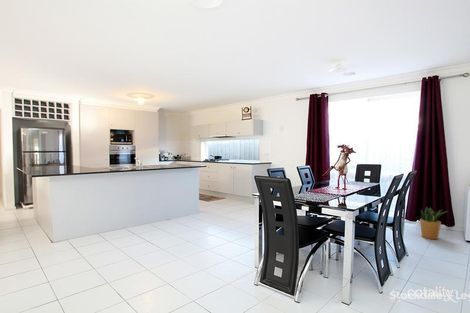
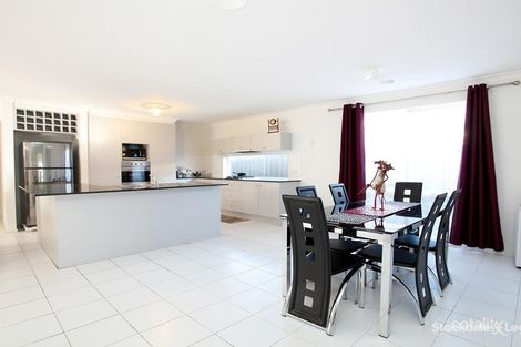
- potted plant [419,206,449,240]
